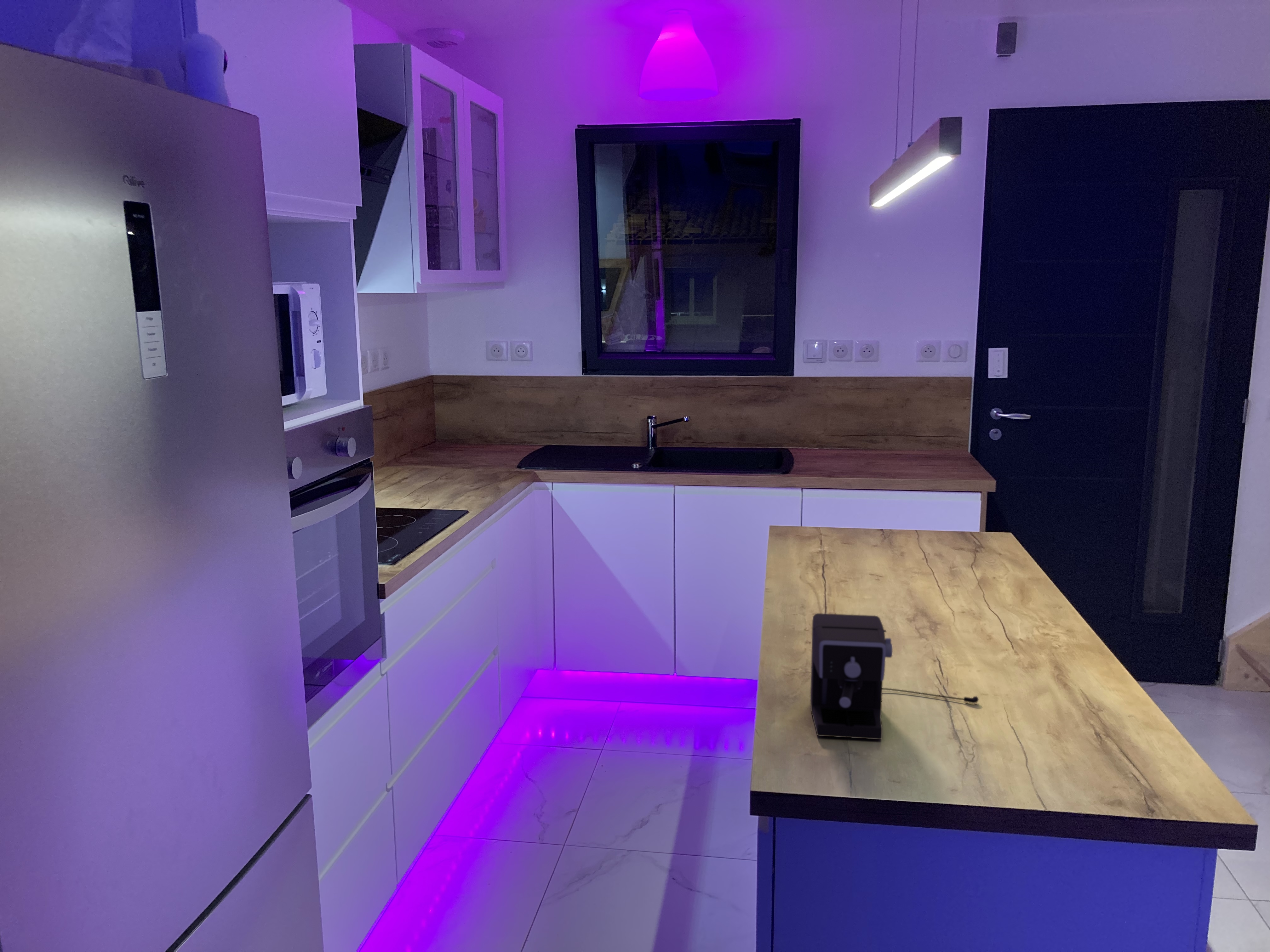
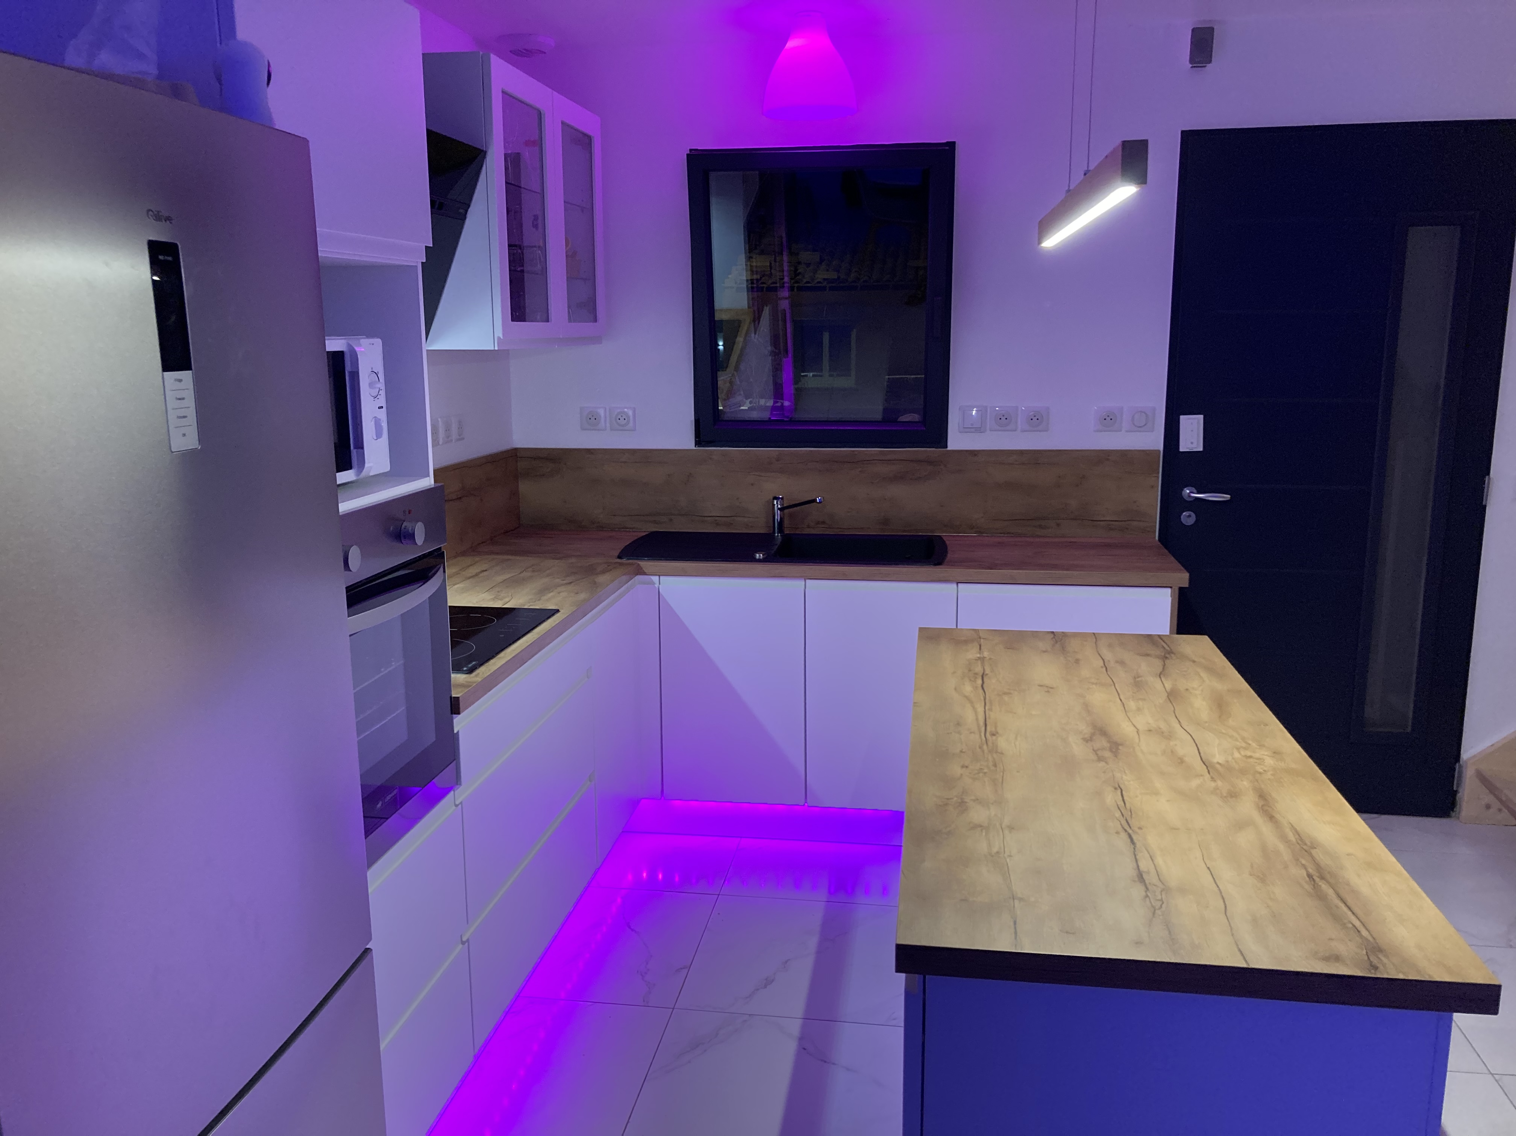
- coffee maker [810,613,979,740]
